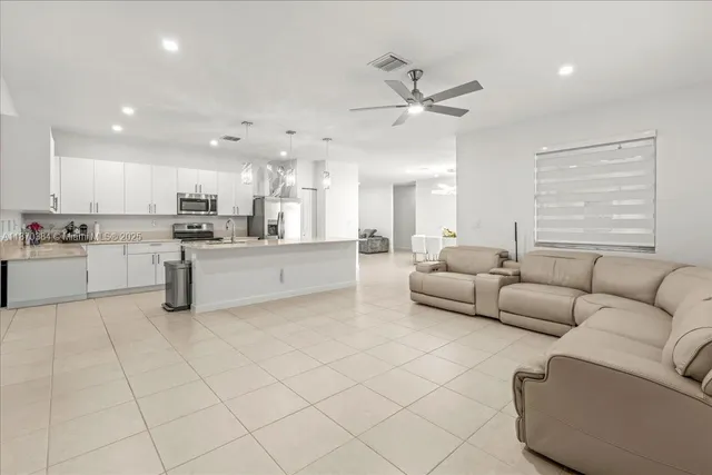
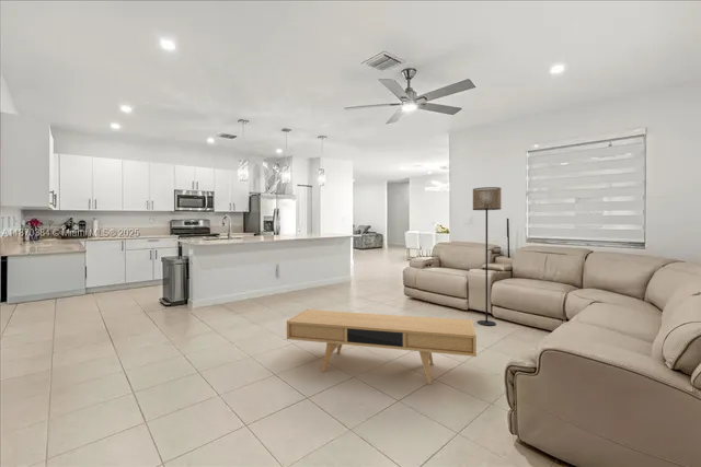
+ tv console [286,308,478,385]
+ floor lamp [472,186,503,327]
